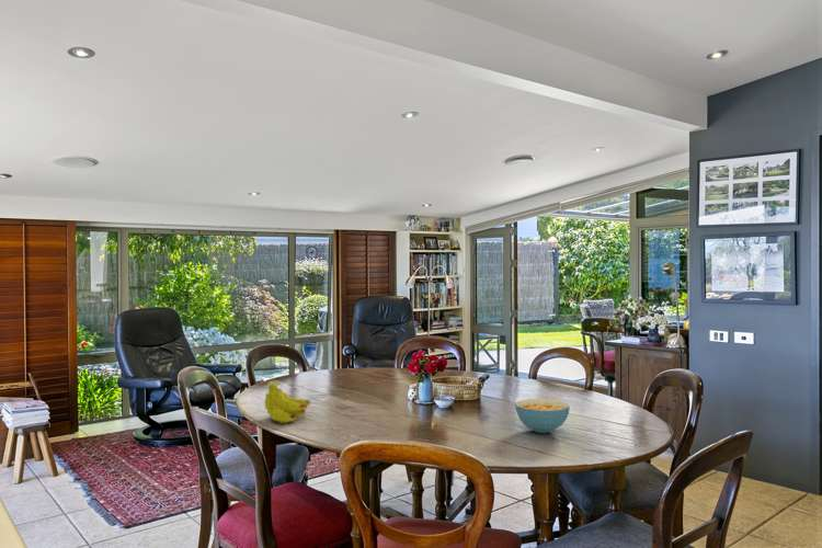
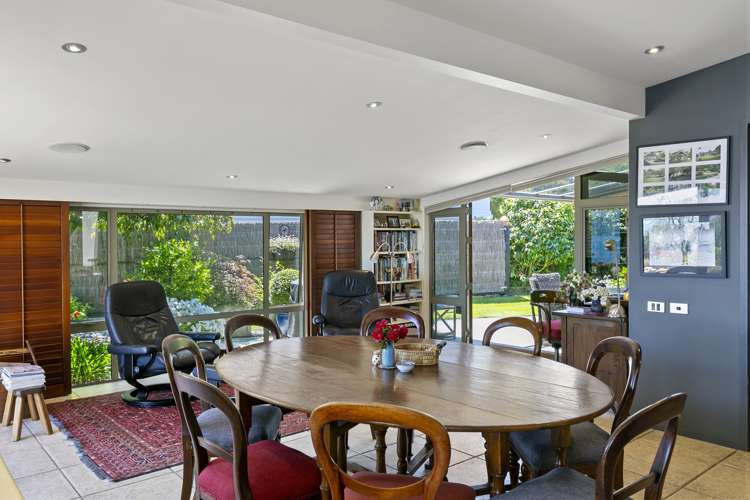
- cereal bowl [514,398,571,434]
- fruit [264,380,312,424]
